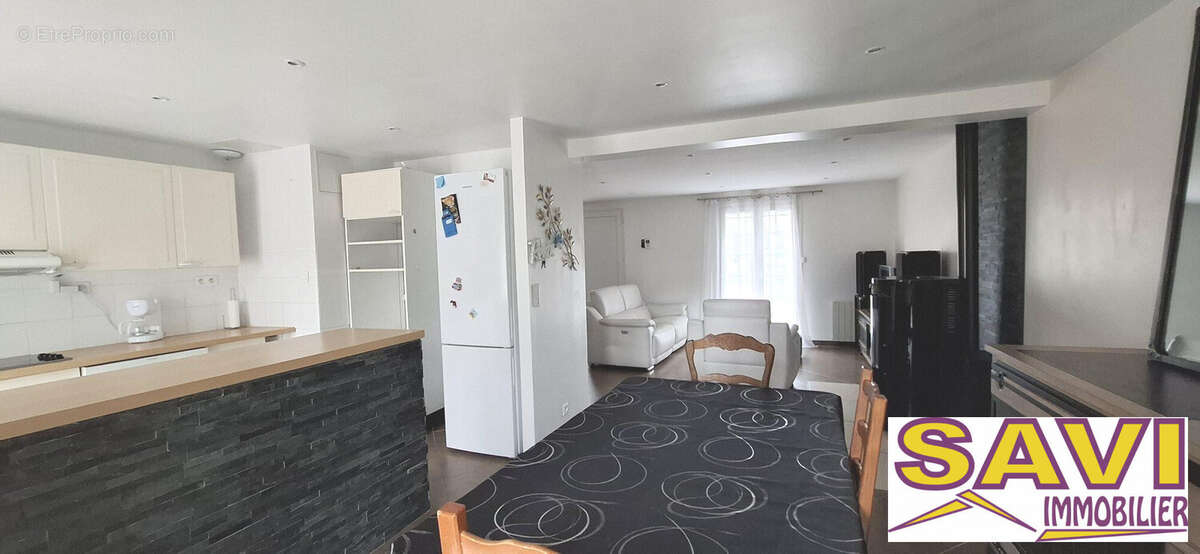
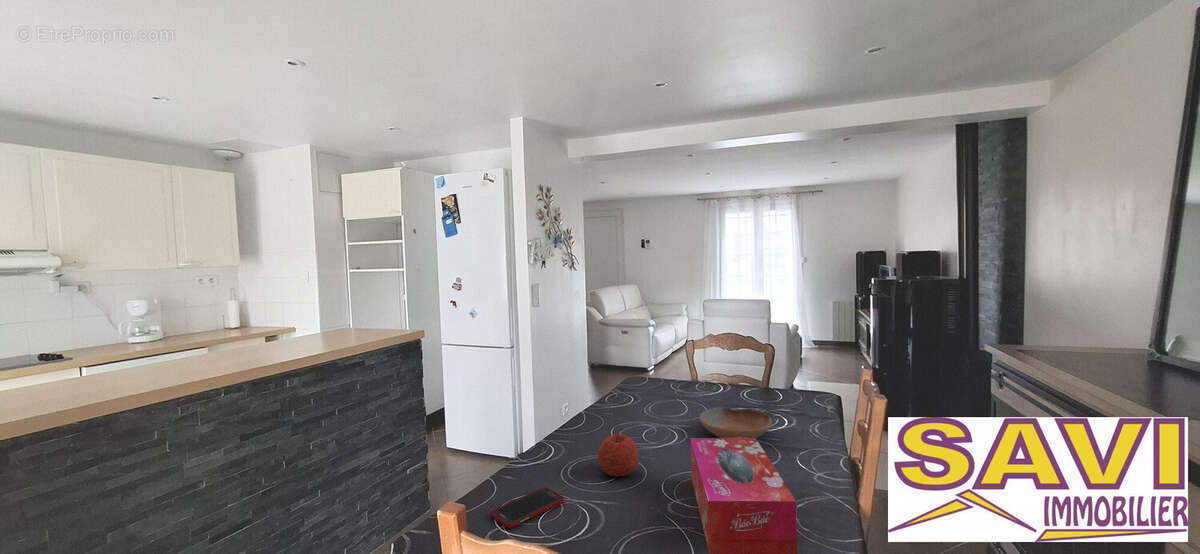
+ fruit [597,432,640,477]
+ cell phone [490,486,565,529]
+ bowl [699,406,773,439]
+ tissue box [690,437,798,554]
